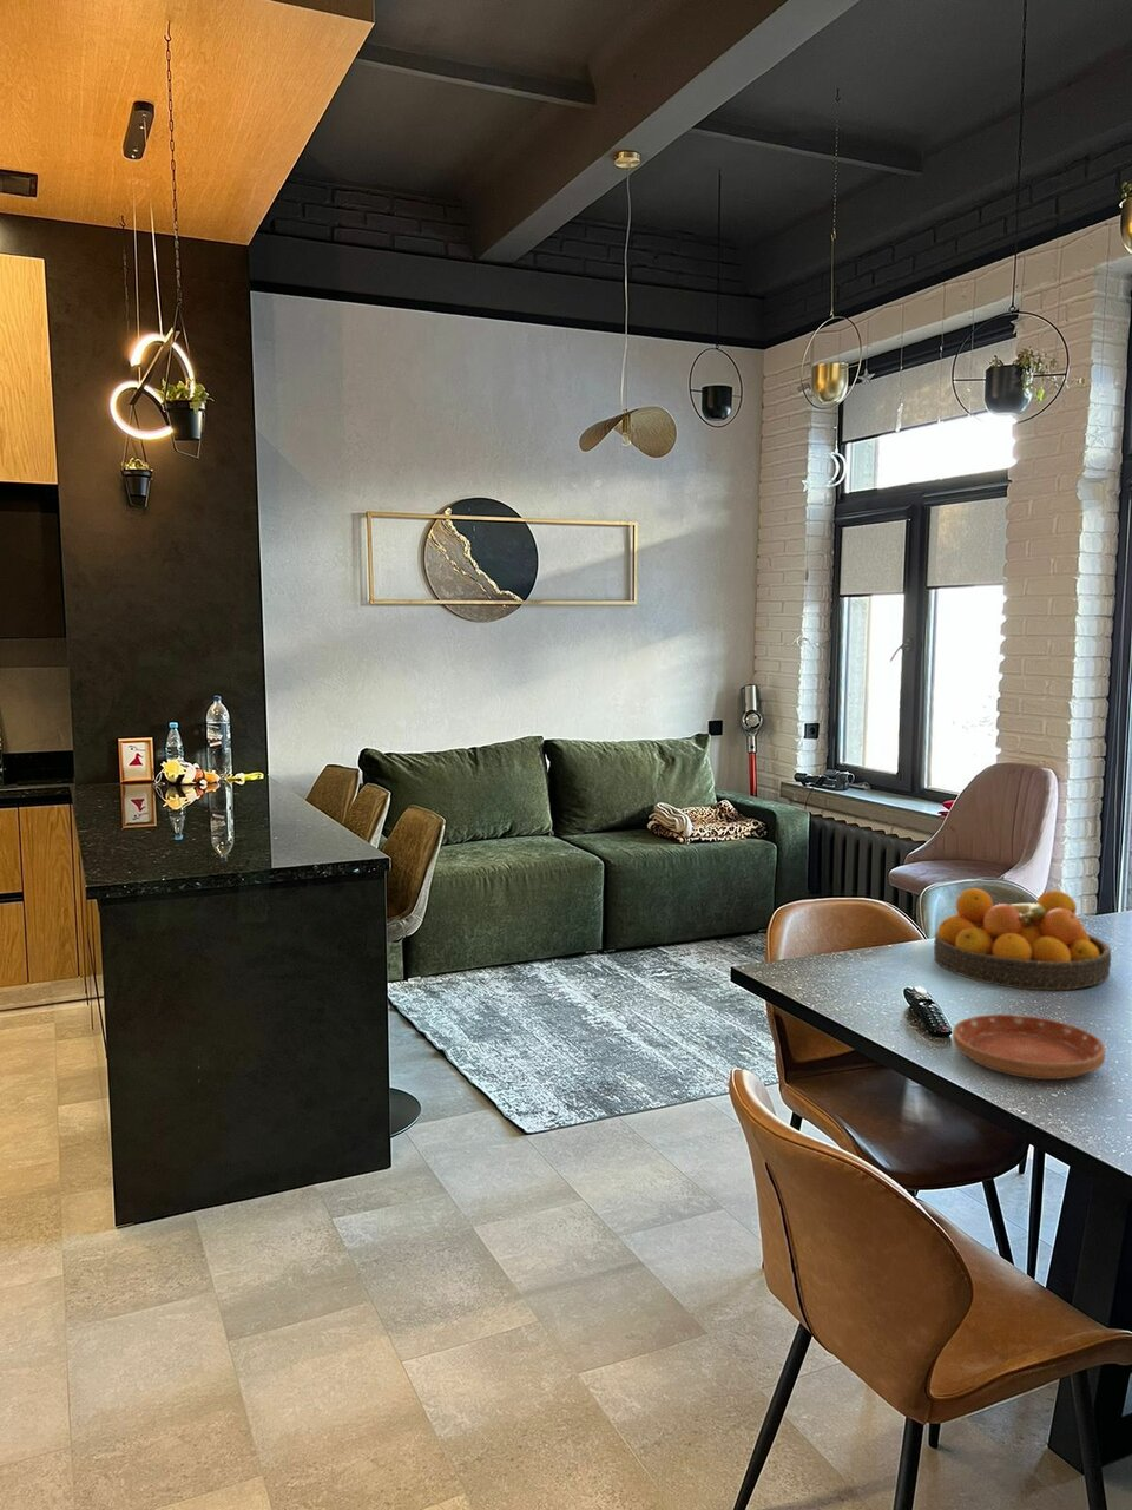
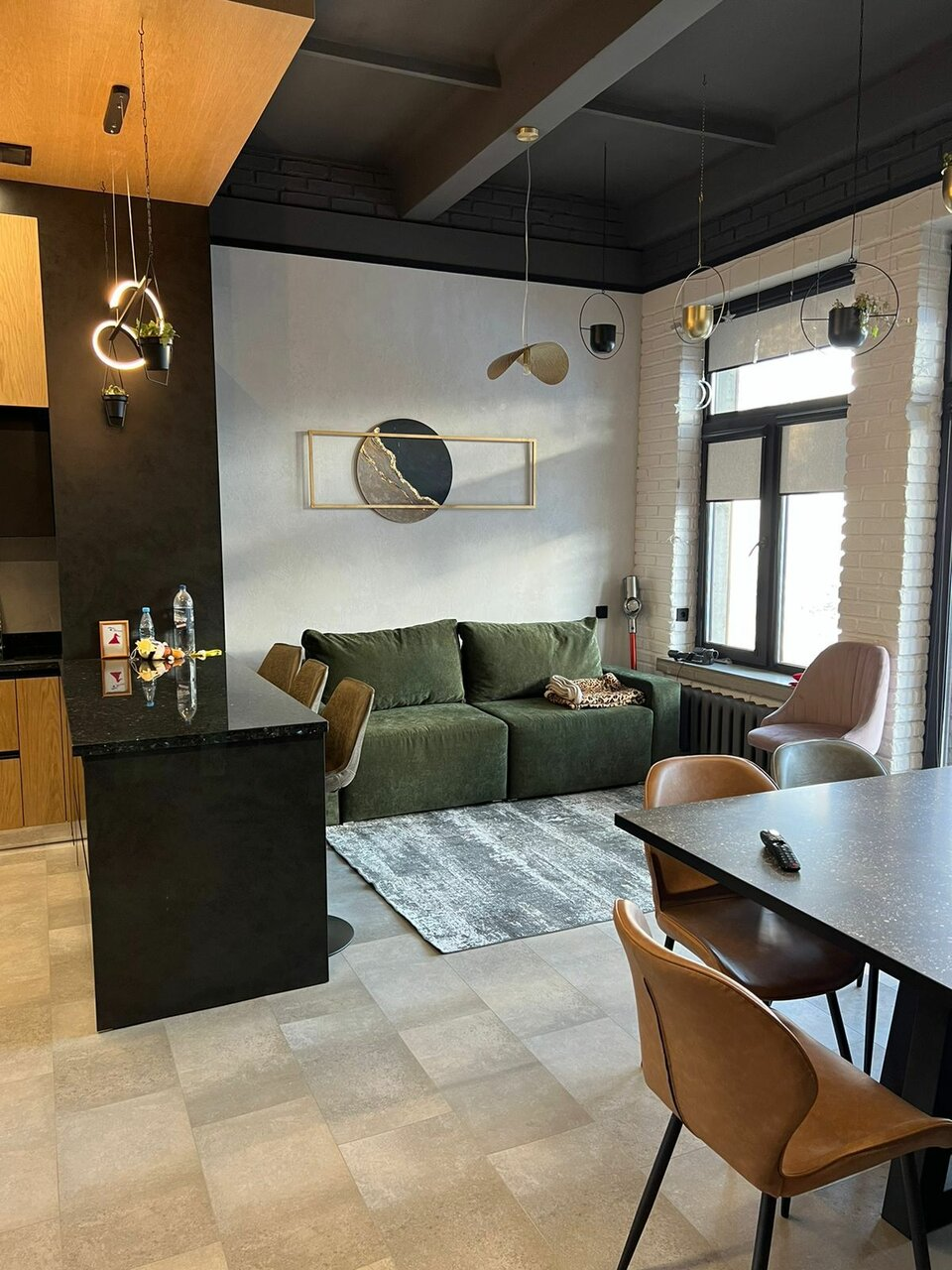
- saucer [951,1013,1106,1081]
- fruit bowl [932,887,1112,990]
